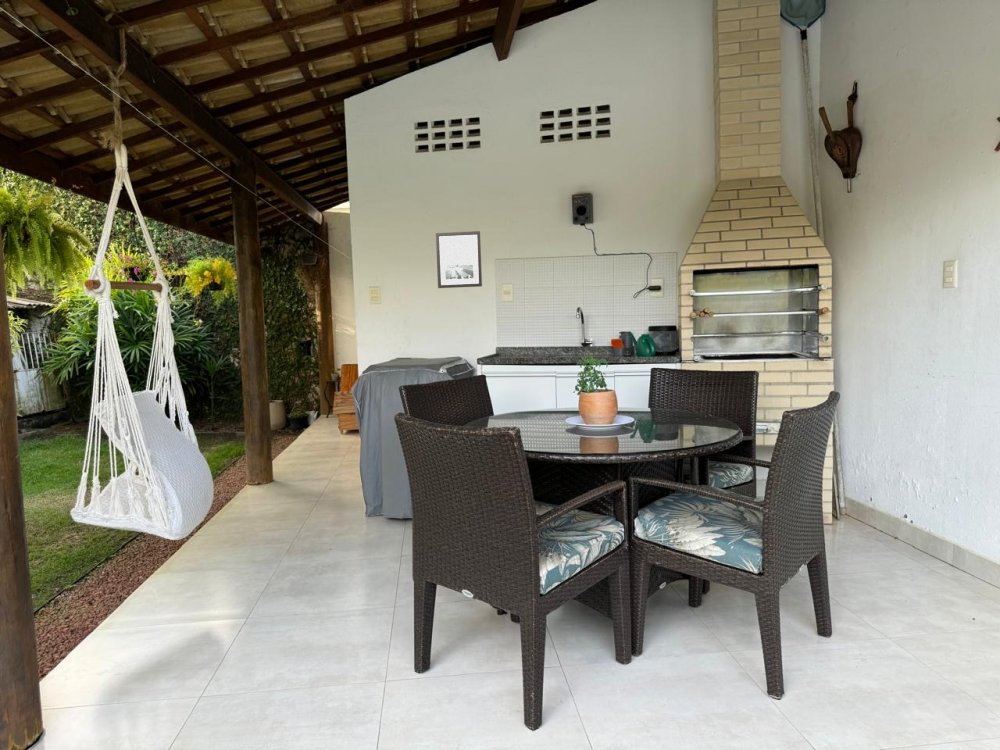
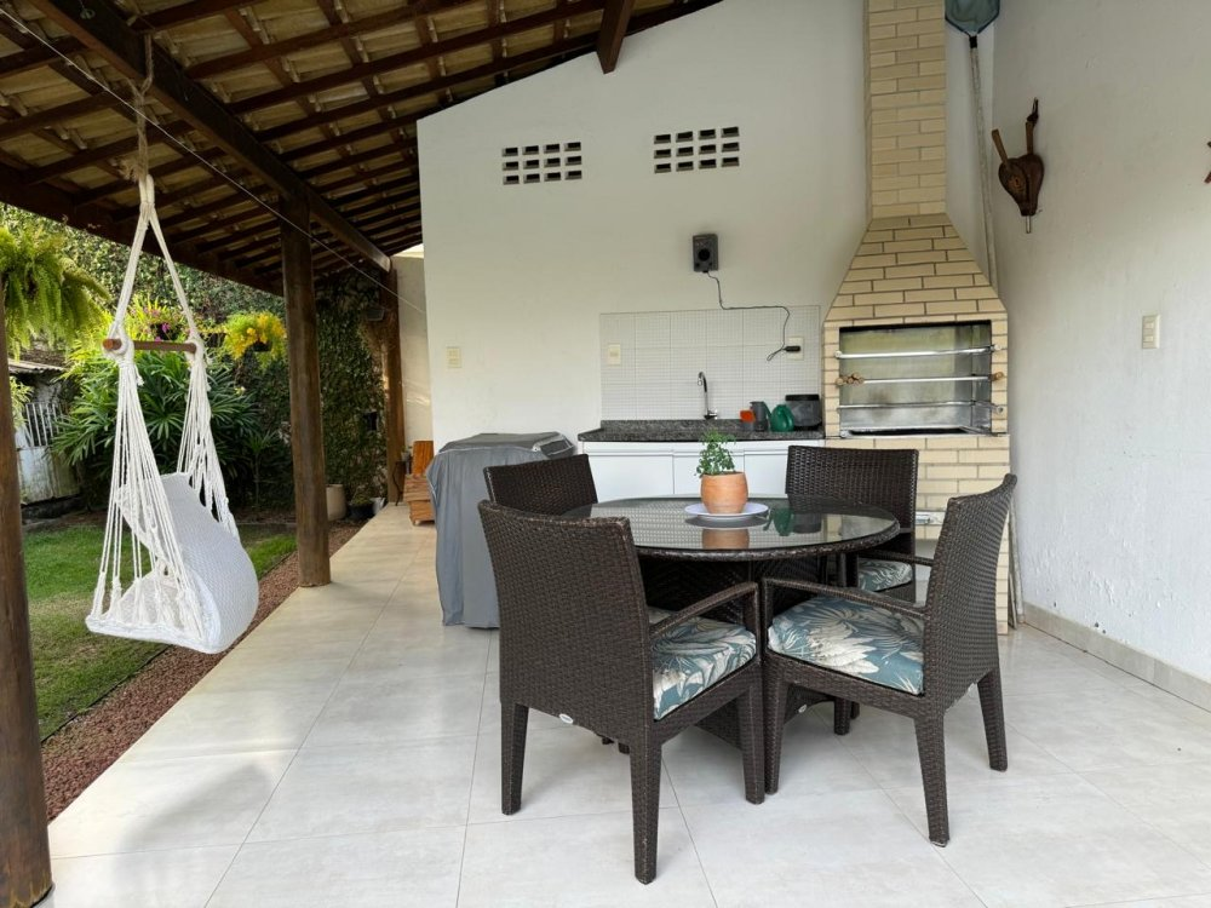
- wall art [435,230,483,289]
